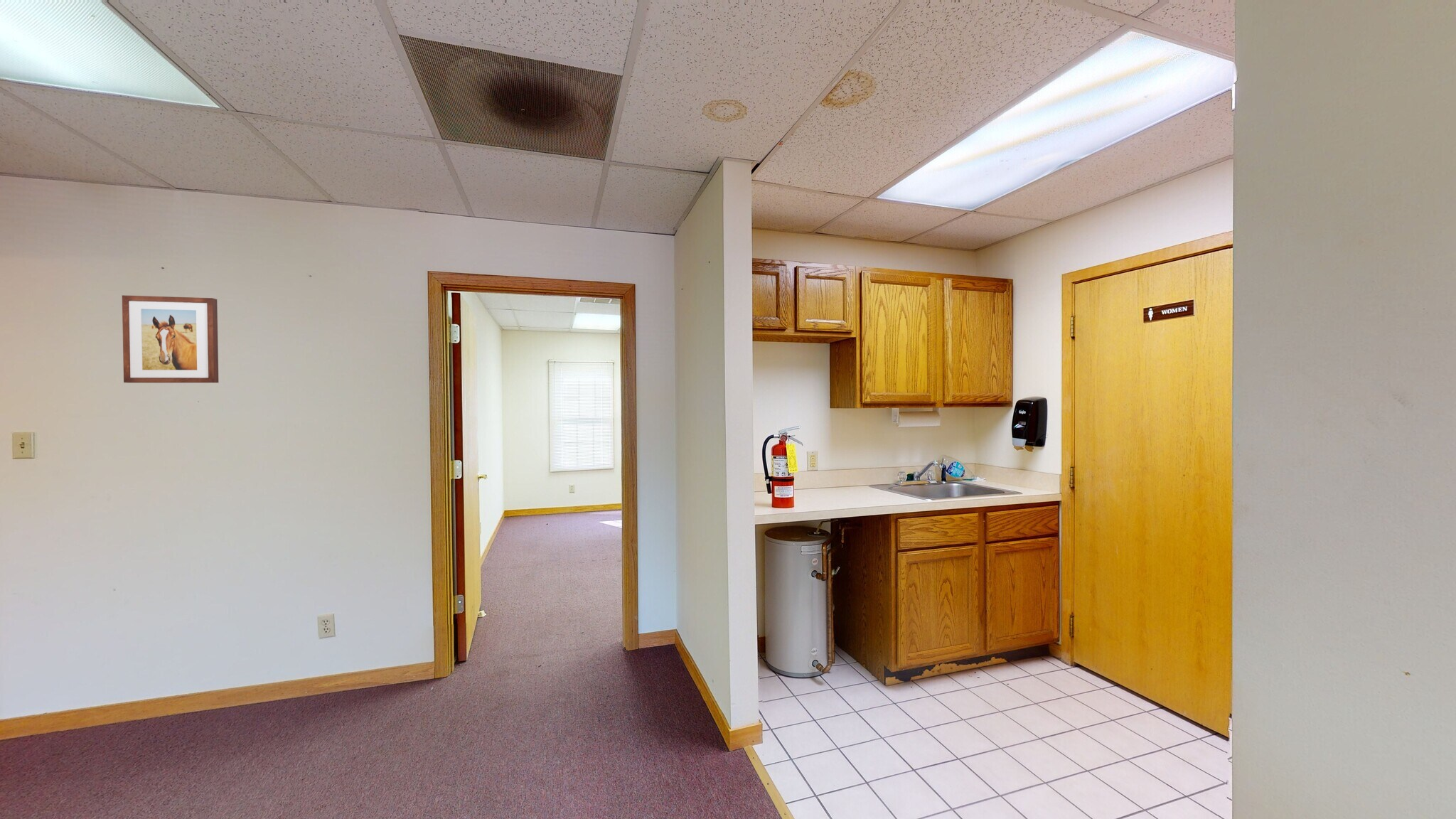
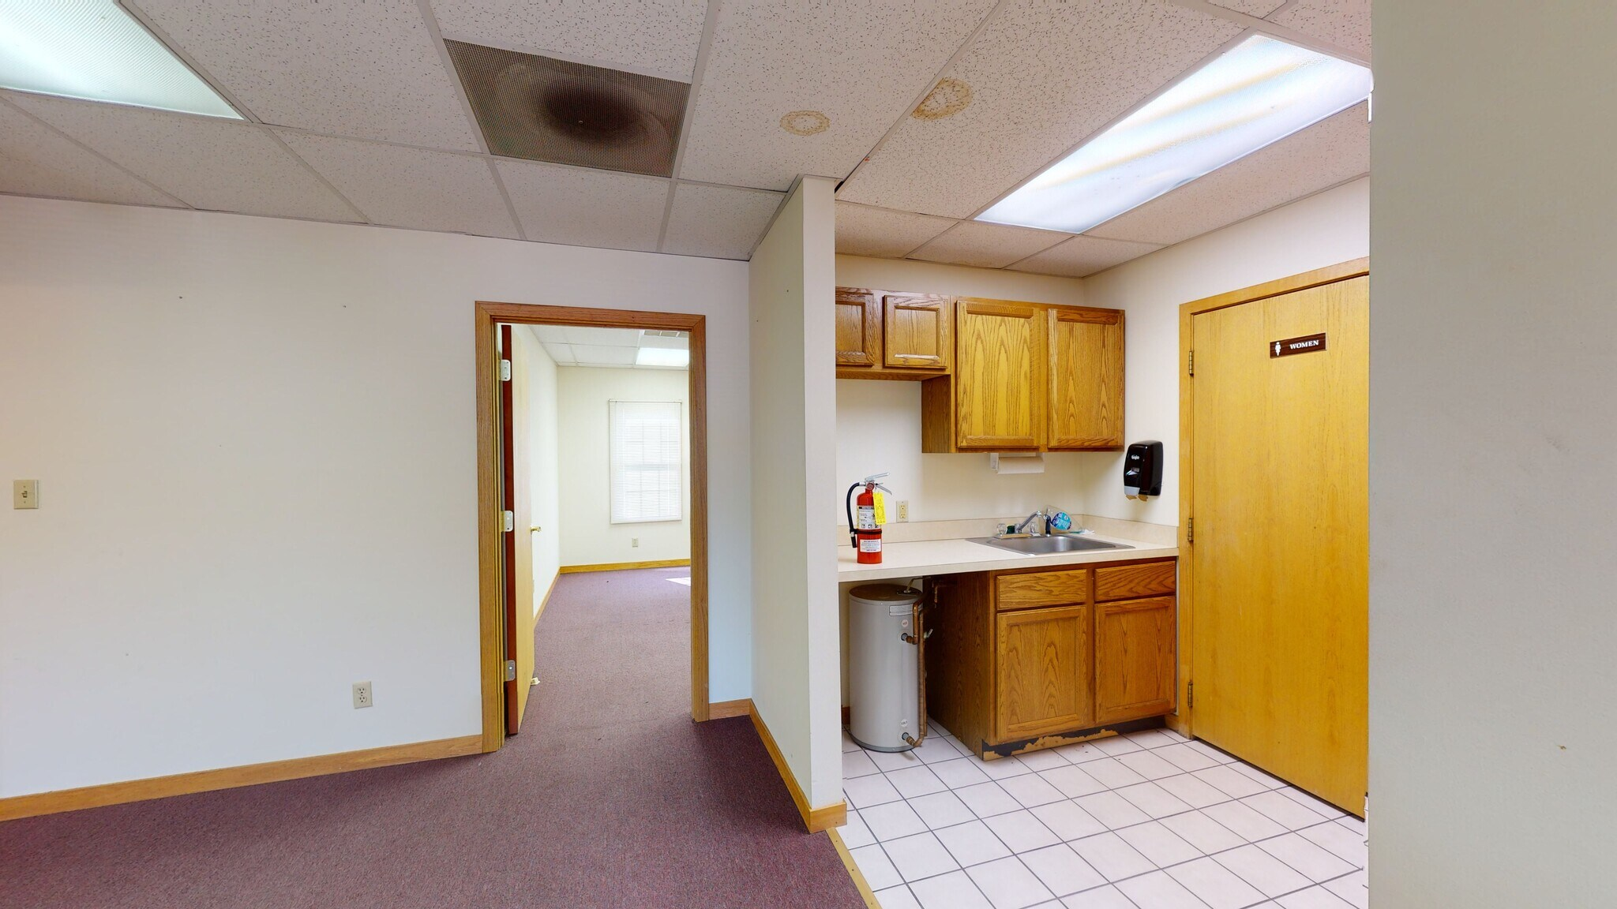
- wall art [122,294,219,383]
